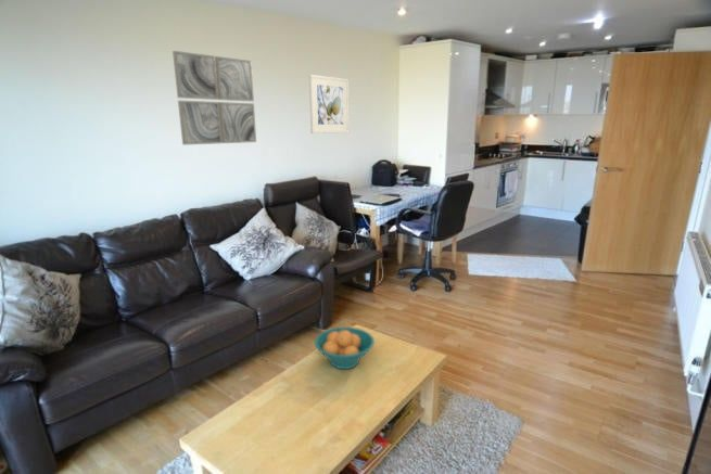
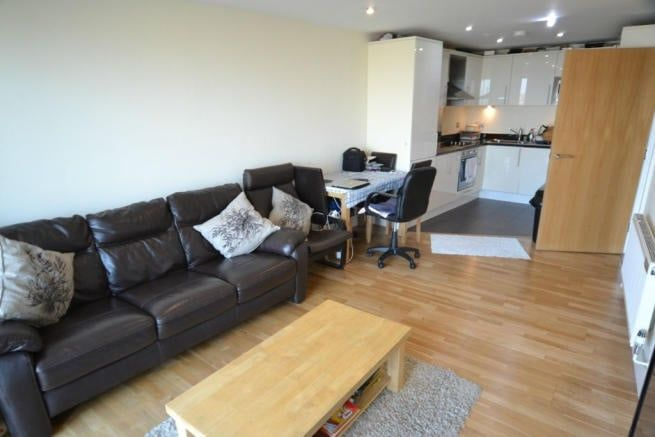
- fruit bowl [314,326,376,370]
- wall art [172,50,257,146]
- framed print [308,74,351,134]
